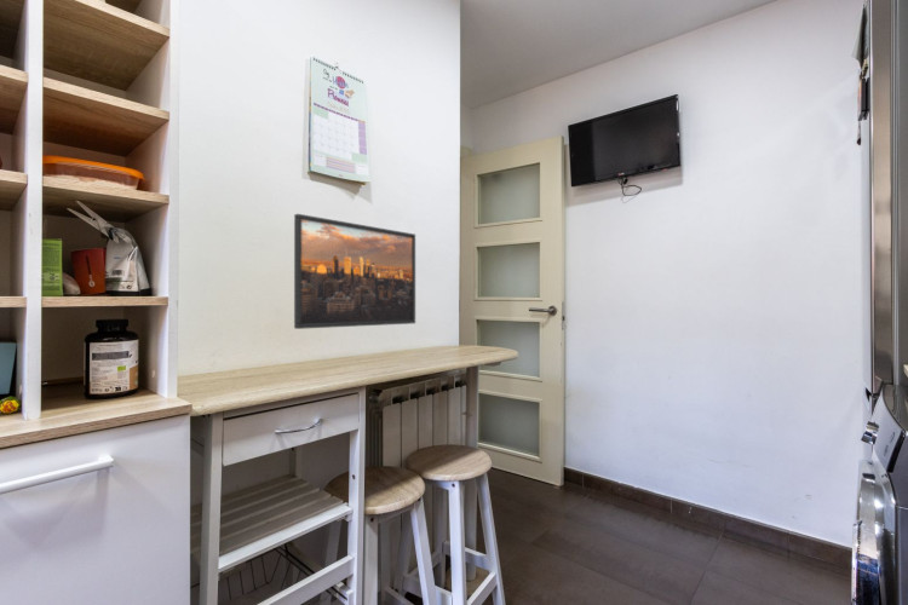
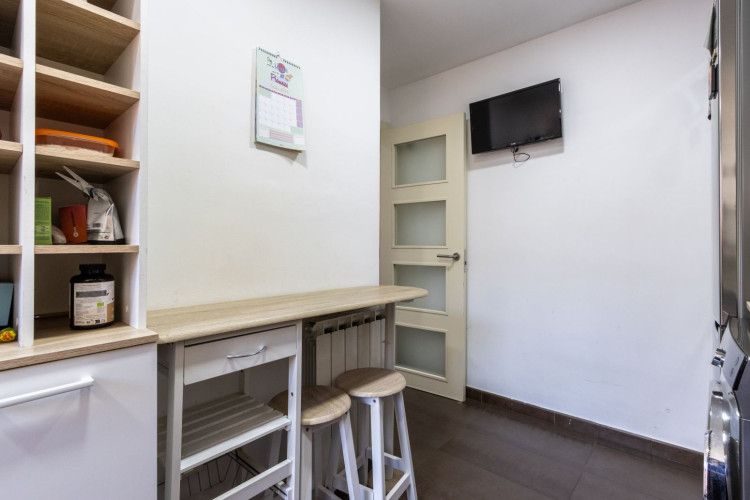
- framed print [293,213,416,330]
